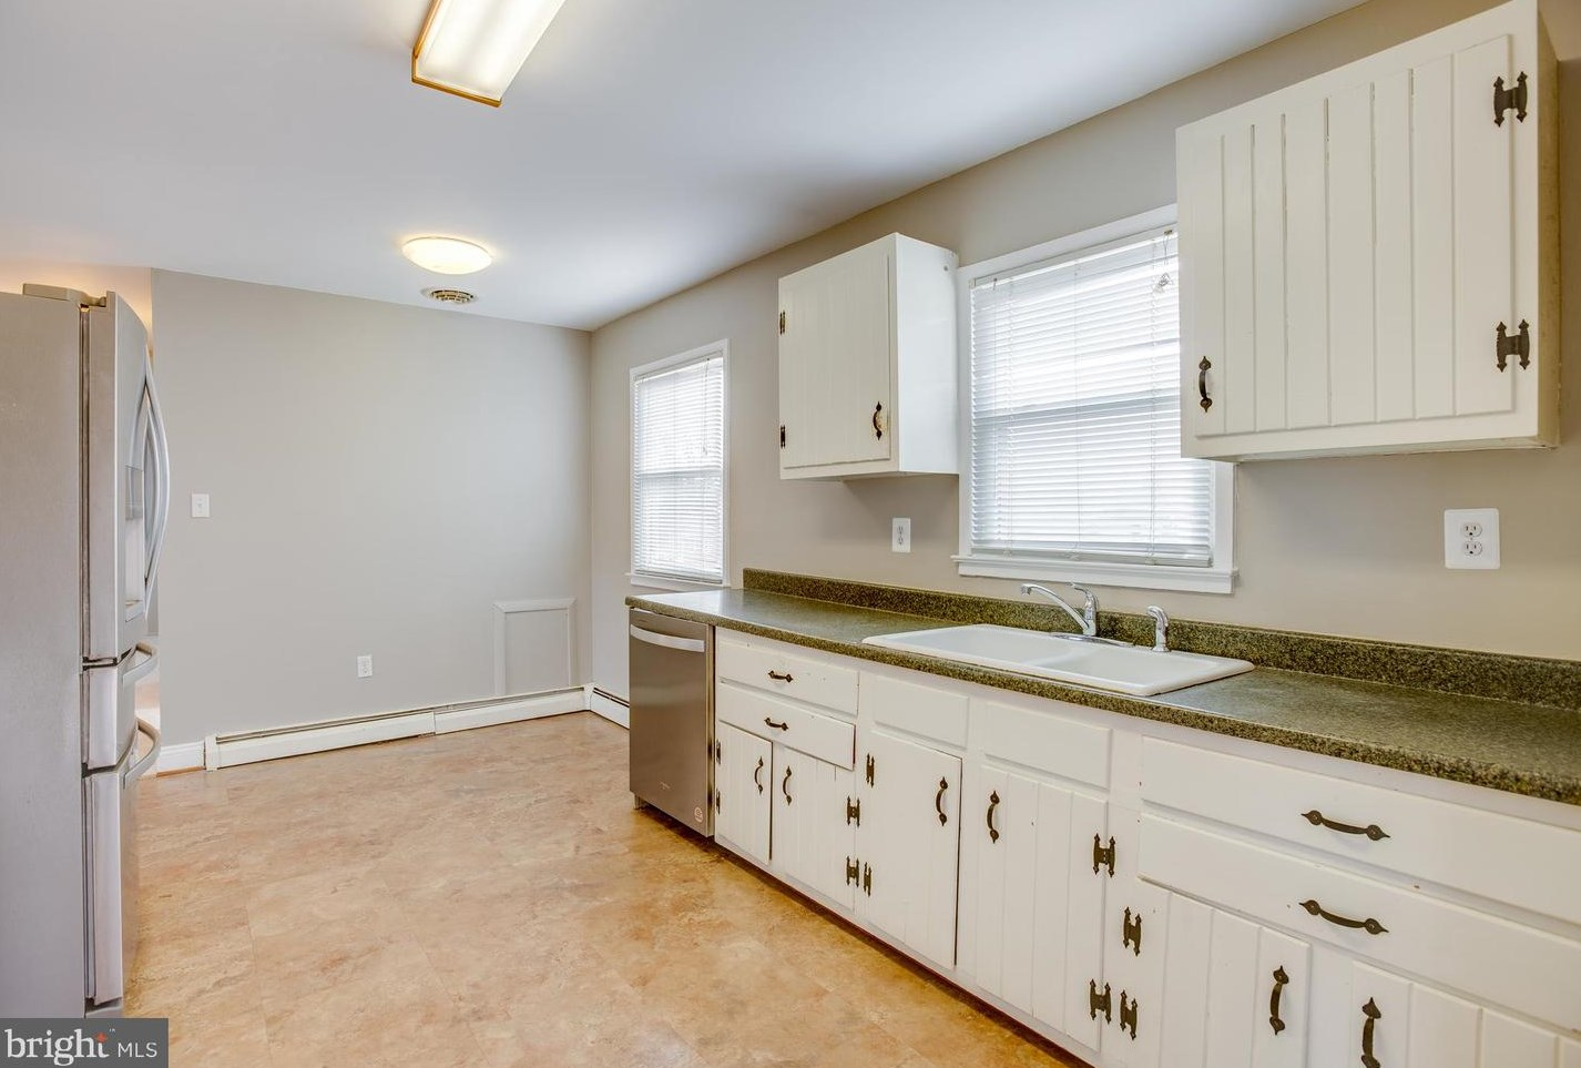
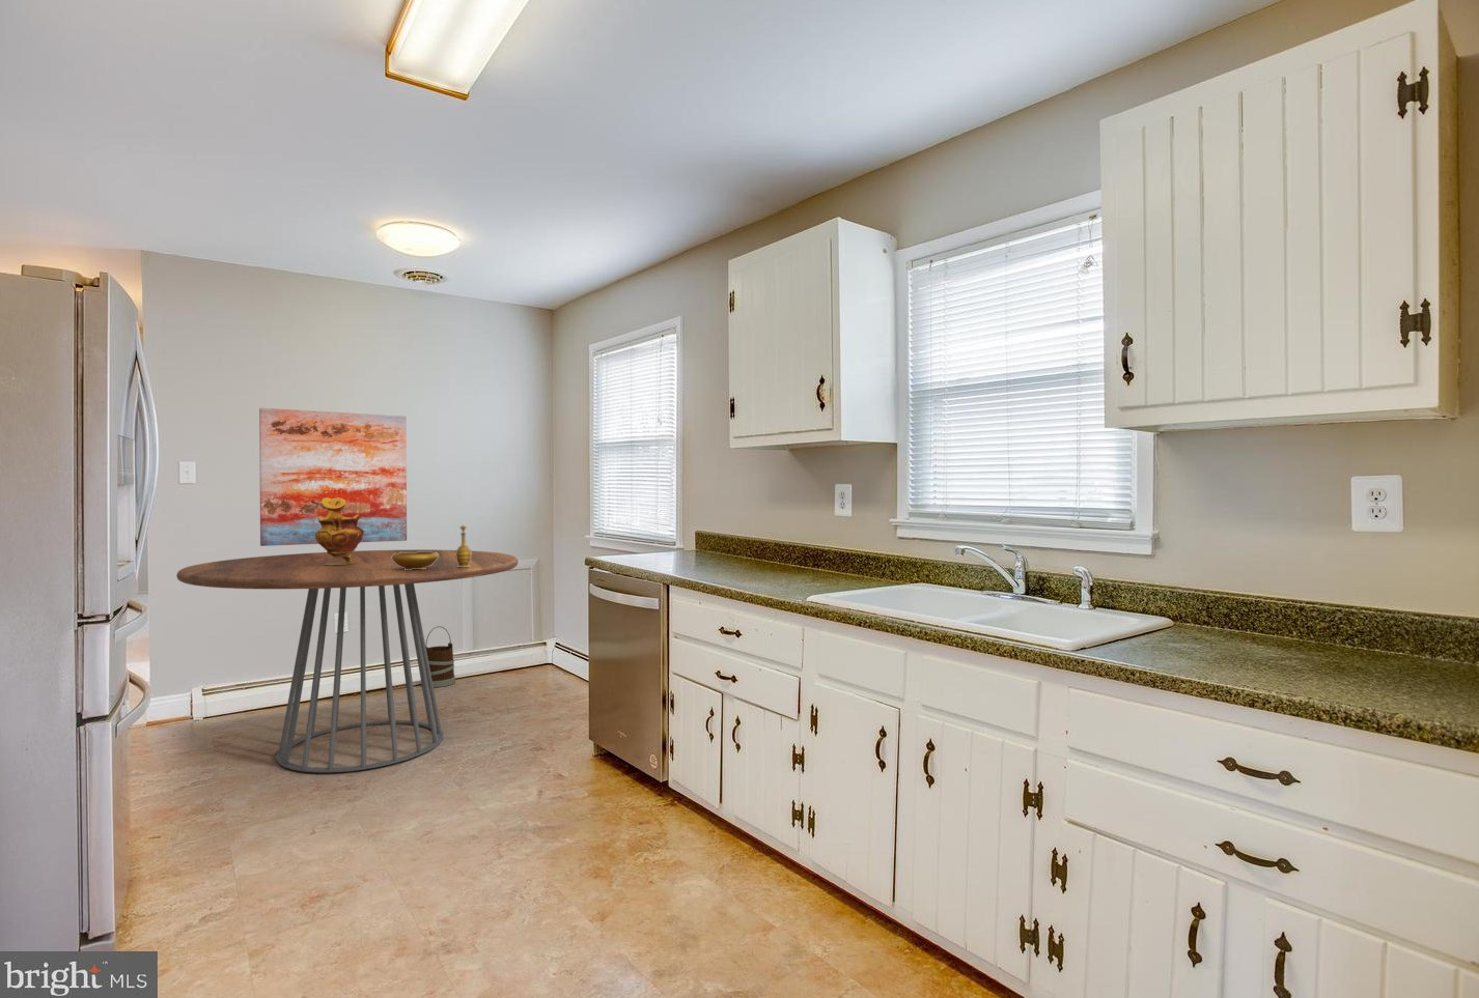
+ wooden bucket [420,625,456,688]
+ dining table [175,549,518,773]
+ wall art [259,408,408,547]
+ decorative bowl [391,525,471,570]
+ vase [315,498,364,565]
